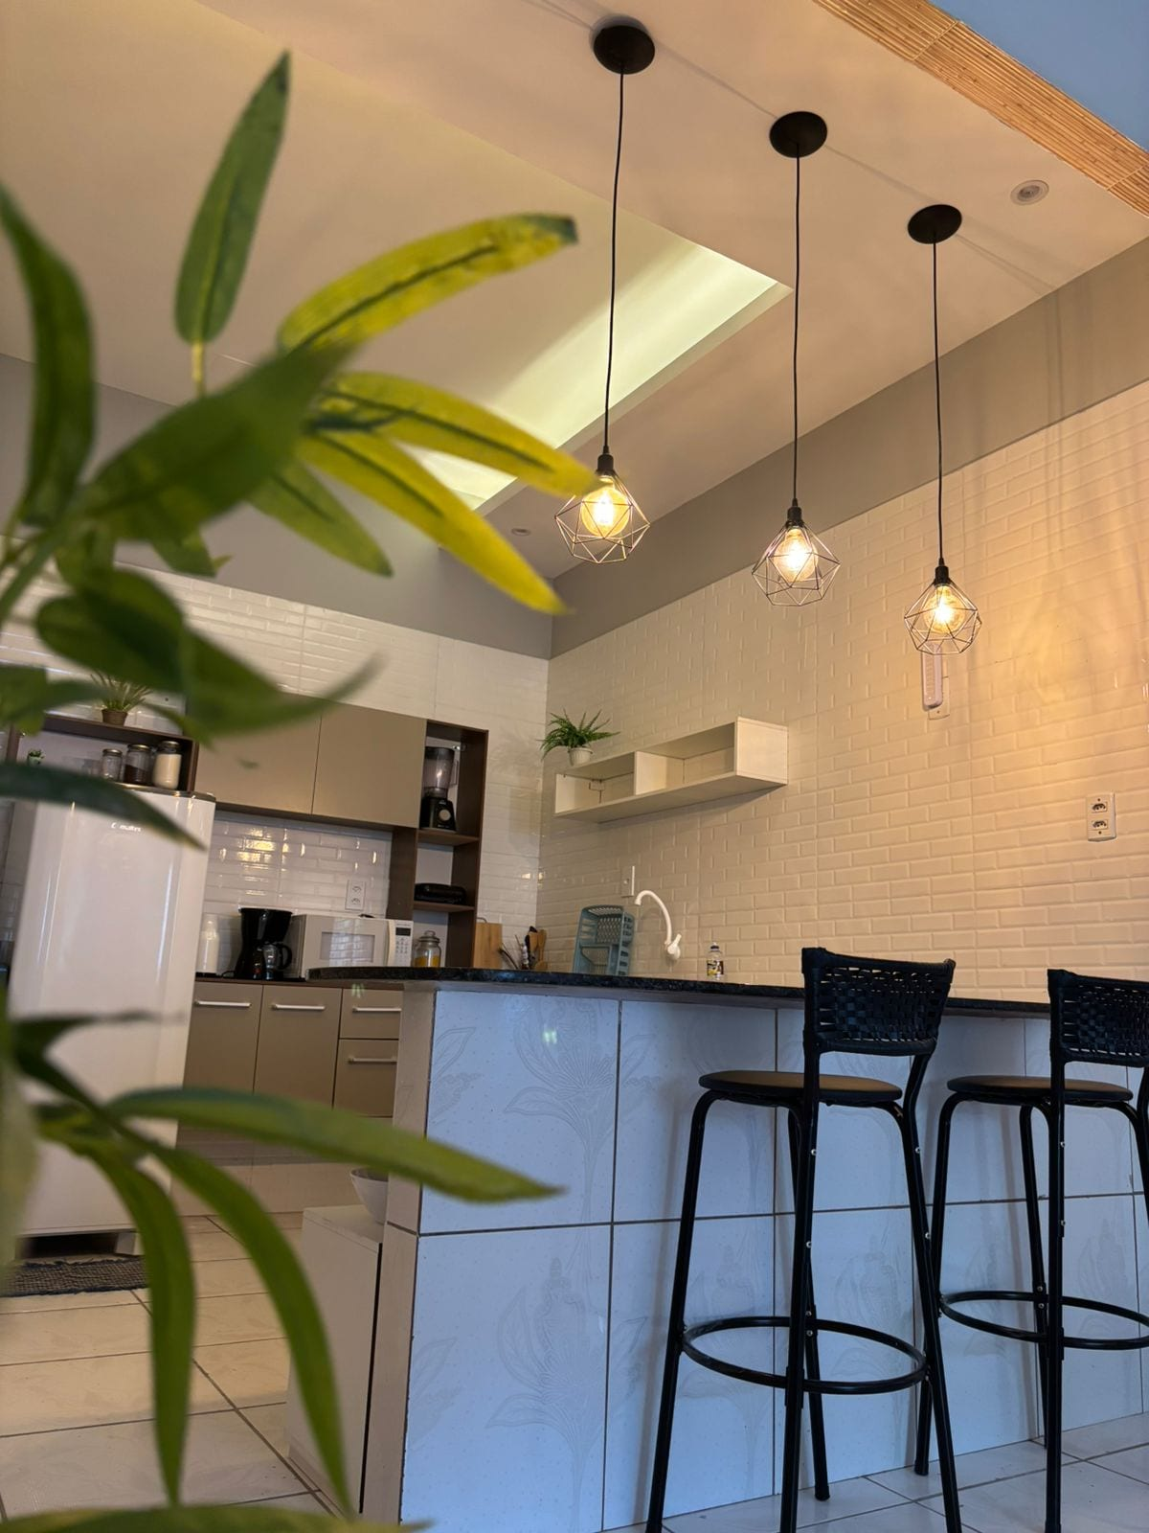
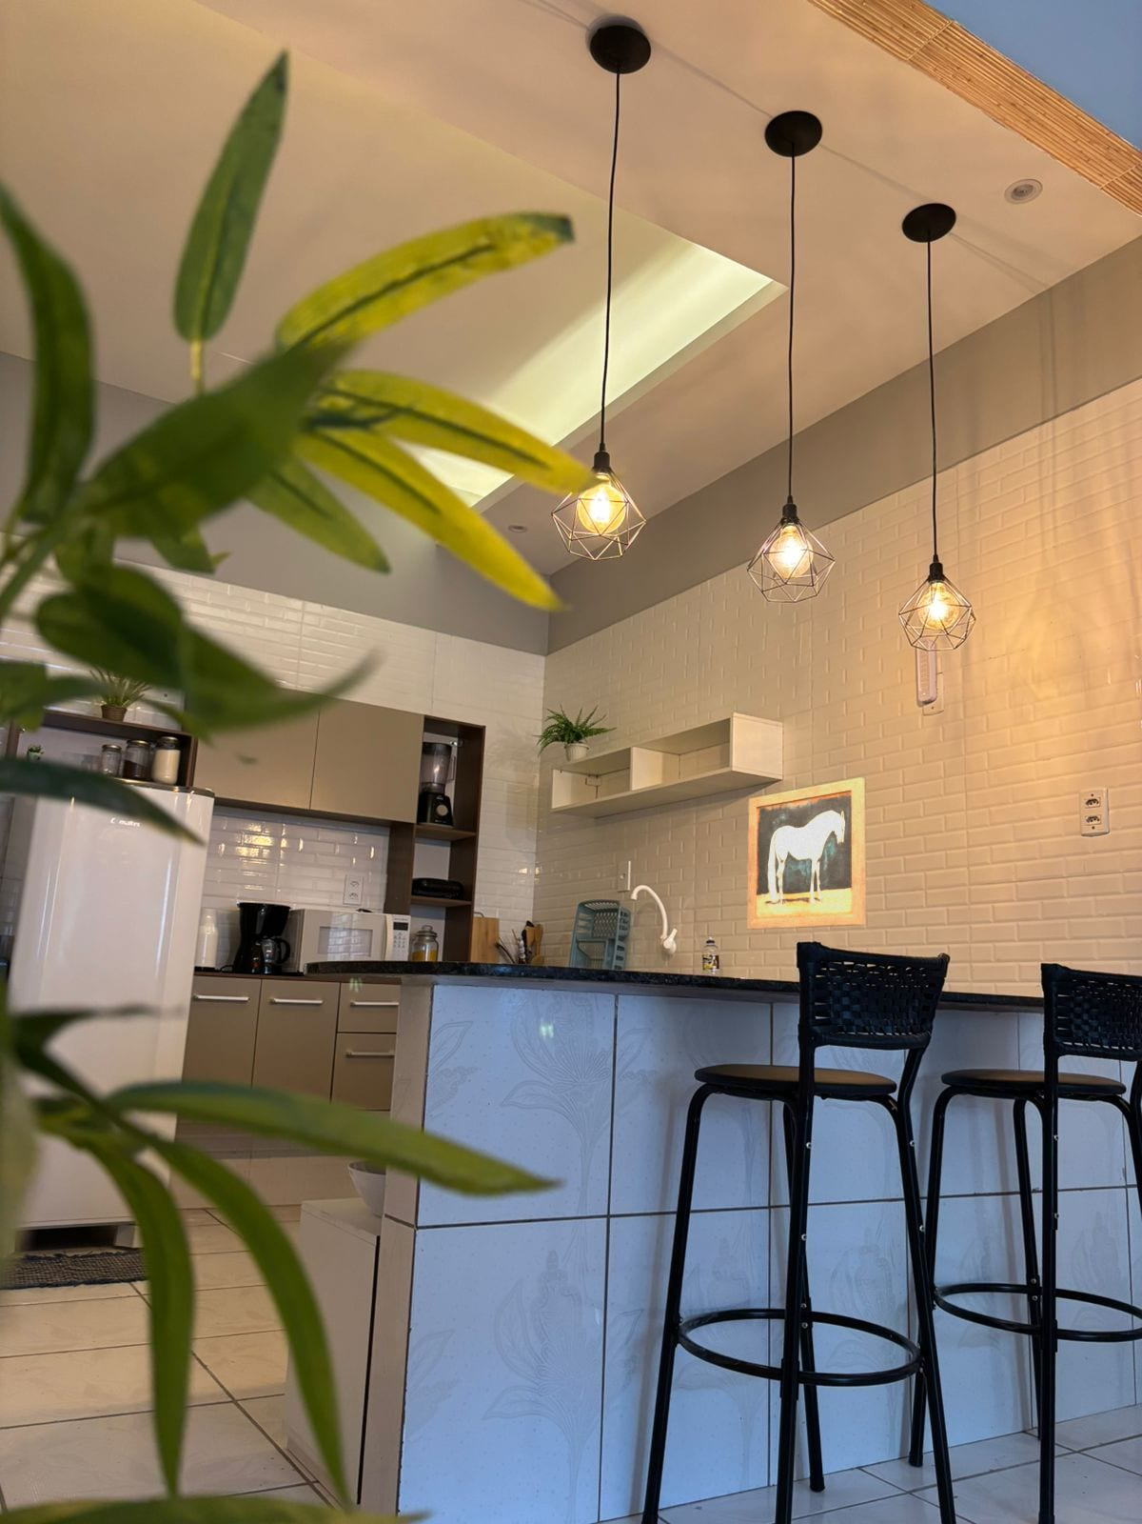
+ wall art [746,778,867,930]
